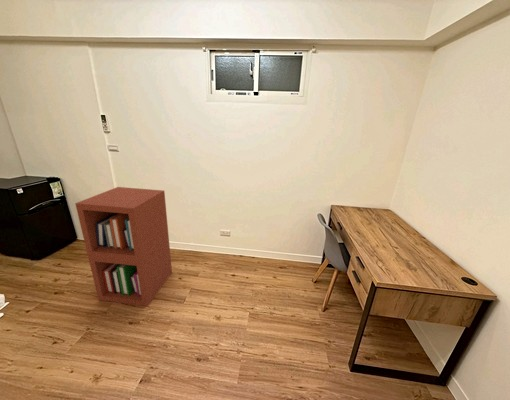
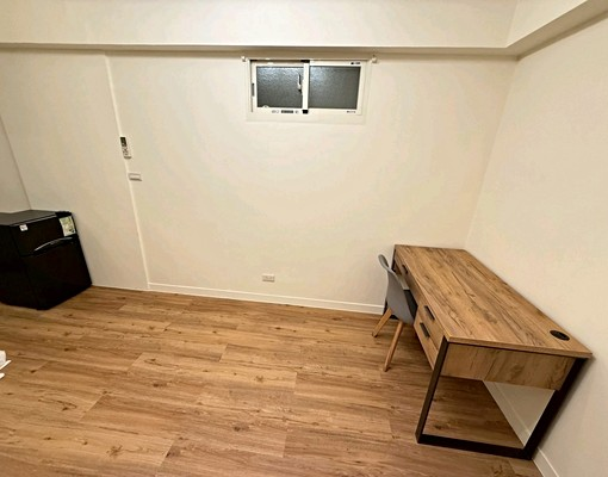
- bookshelf [74,186,173,307]
